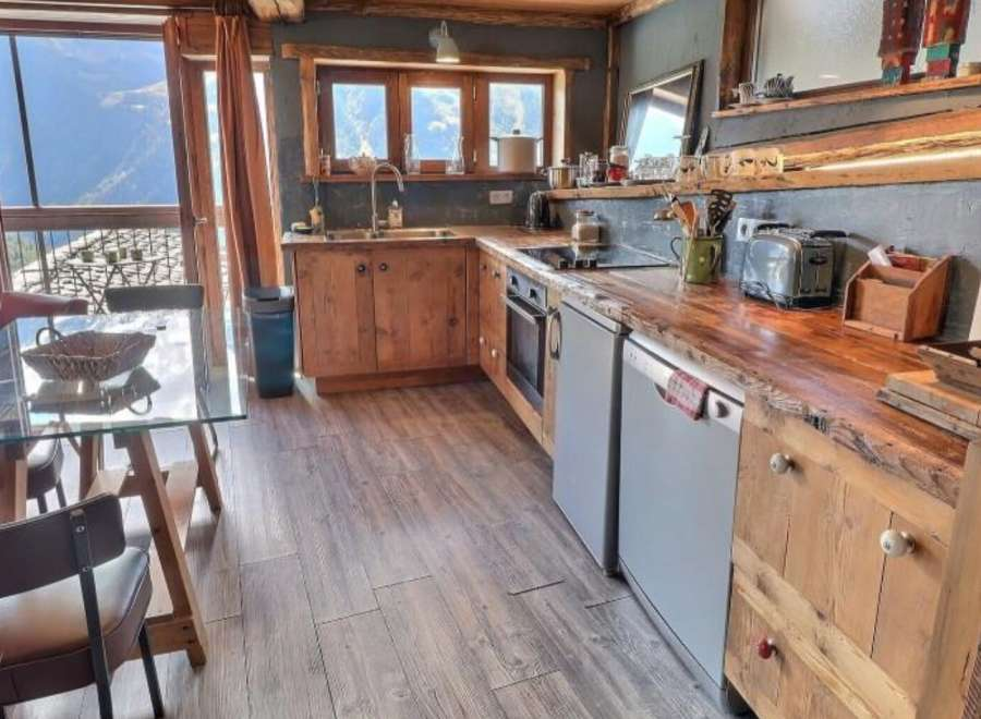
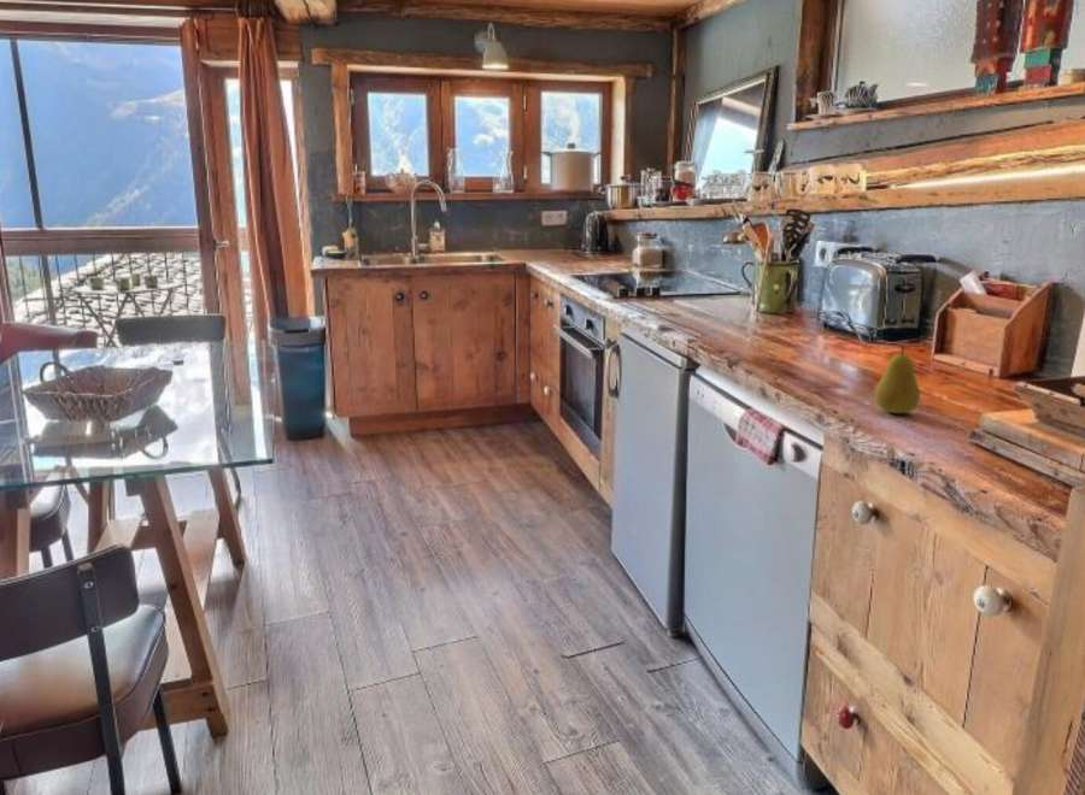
+ fruit [874,344,921,414]
